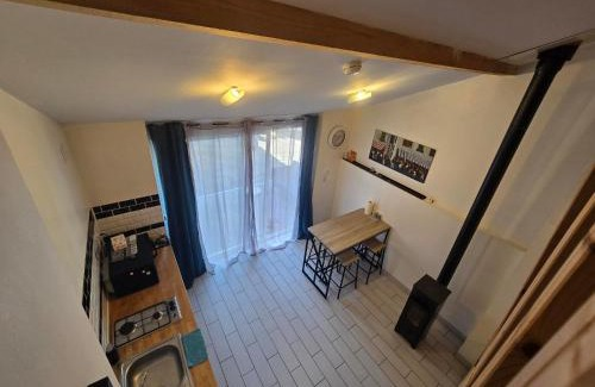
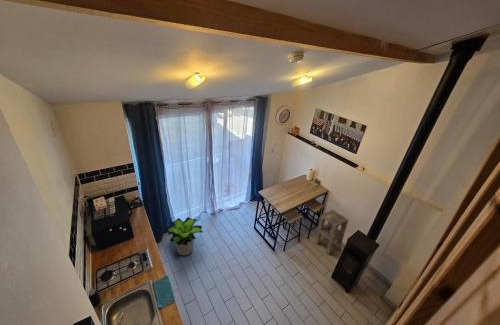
+ potted plant [166,216,204,256]
+ side table [314,209,349,255]
